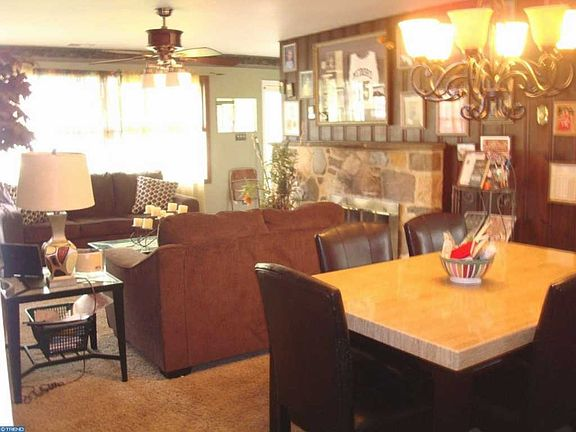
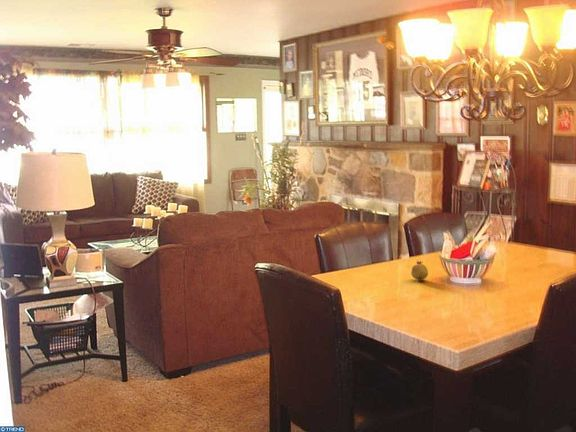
+ fruit [410,260,429,283]
